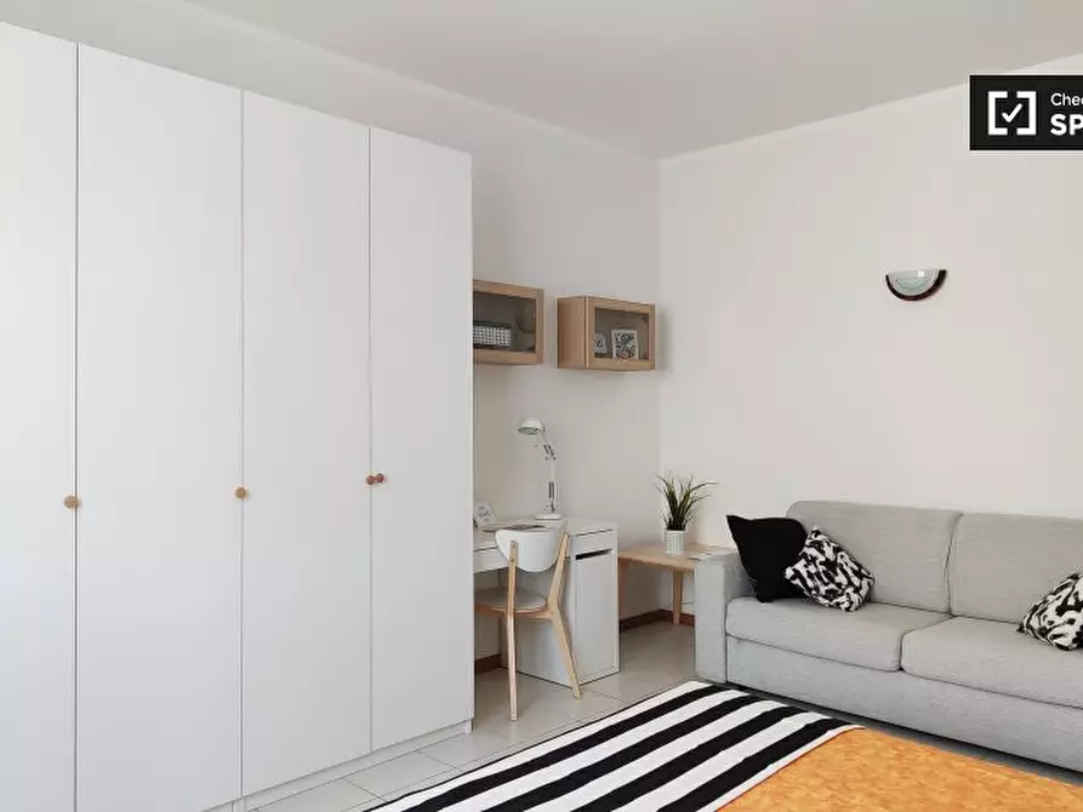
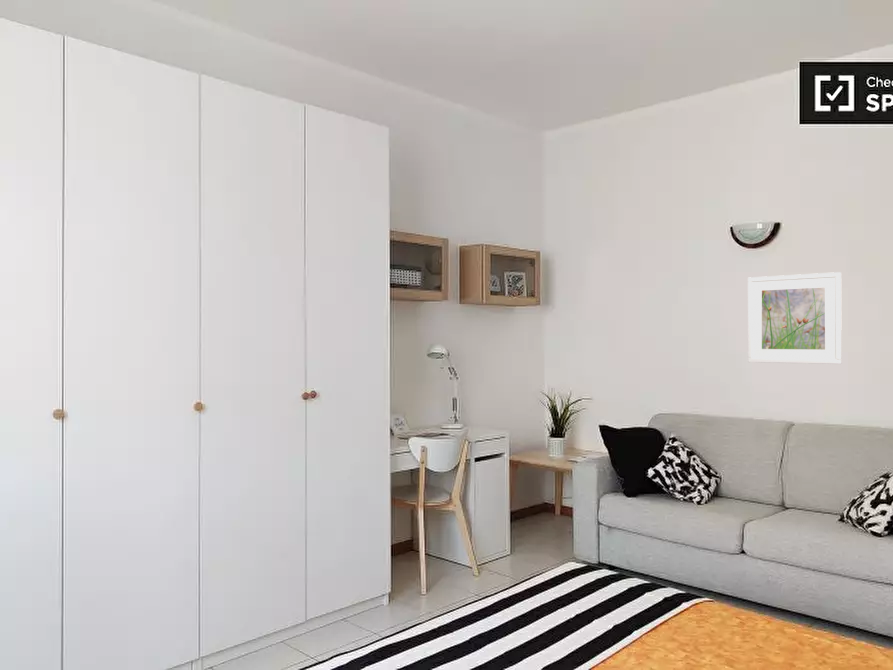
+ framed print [747,271,843,365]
